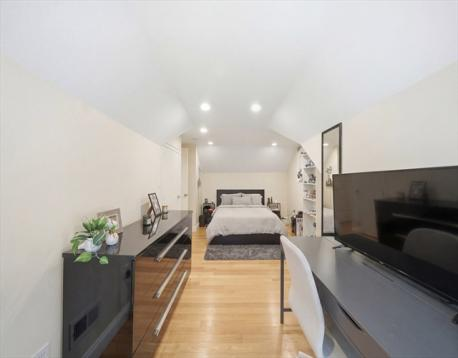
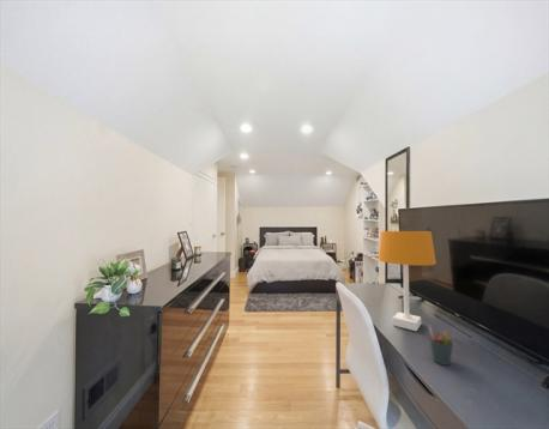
+ desk lamp [378,230,438,332]
+ pen holder [427,325,454,367]
